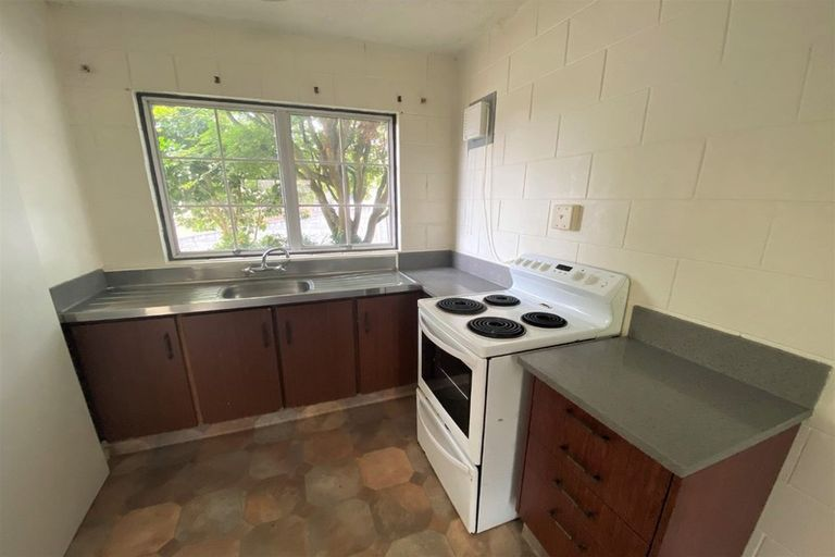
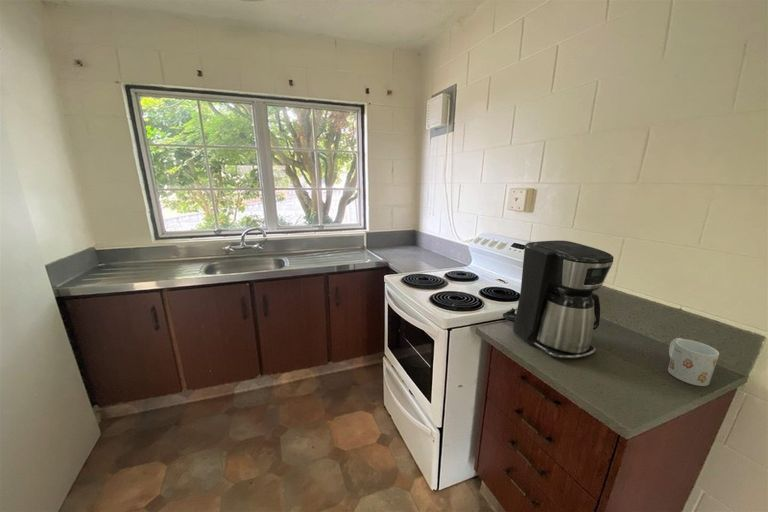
+ mug [667,337,720,387]
+ coffee maker [502,240,615,360]
